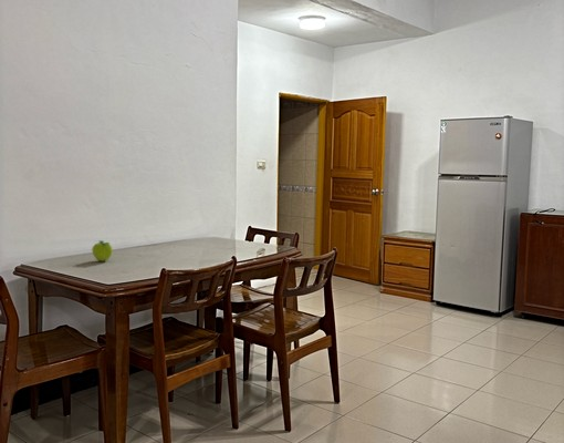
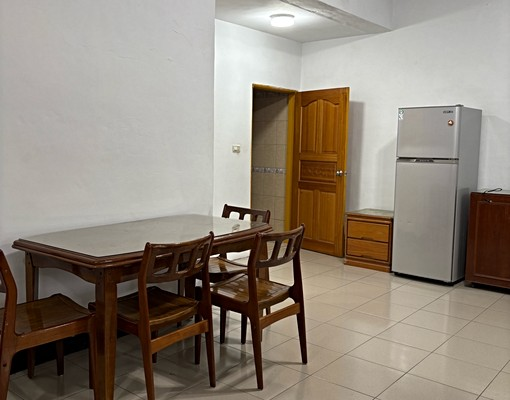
- fruit [91,239,114,262]
